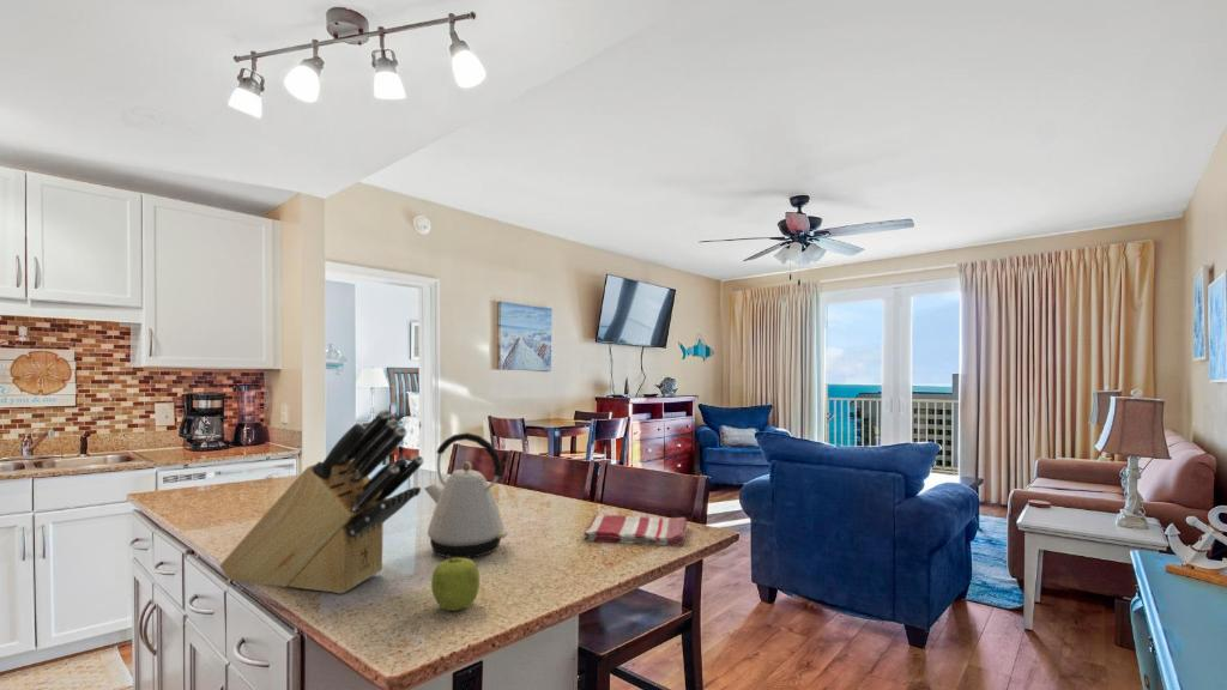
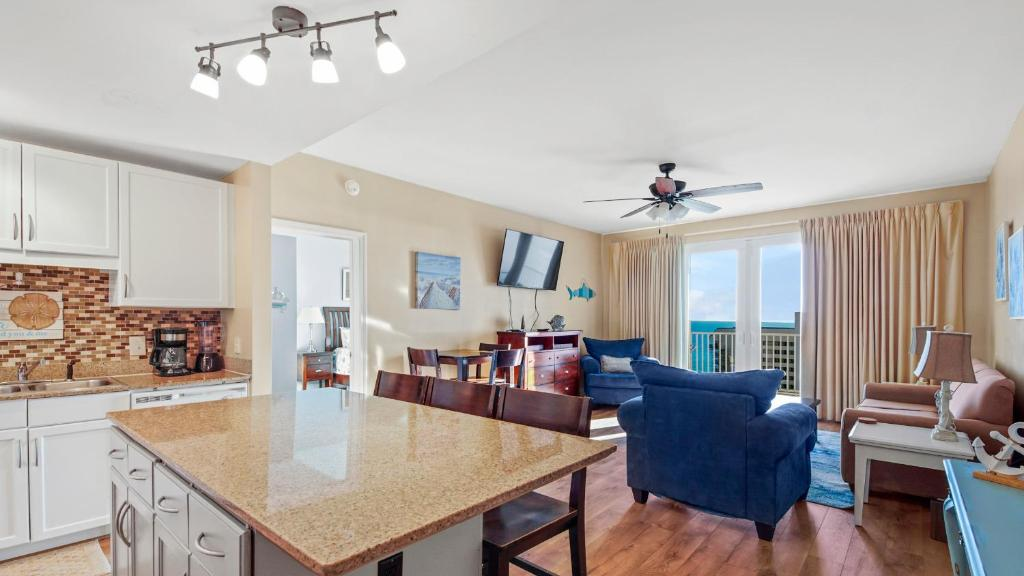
- knife block [218,408,425,595]
- dish towel [581,514,688,547]
- fruit [430,556,480,612]
- kettle [423,431,508,559]
